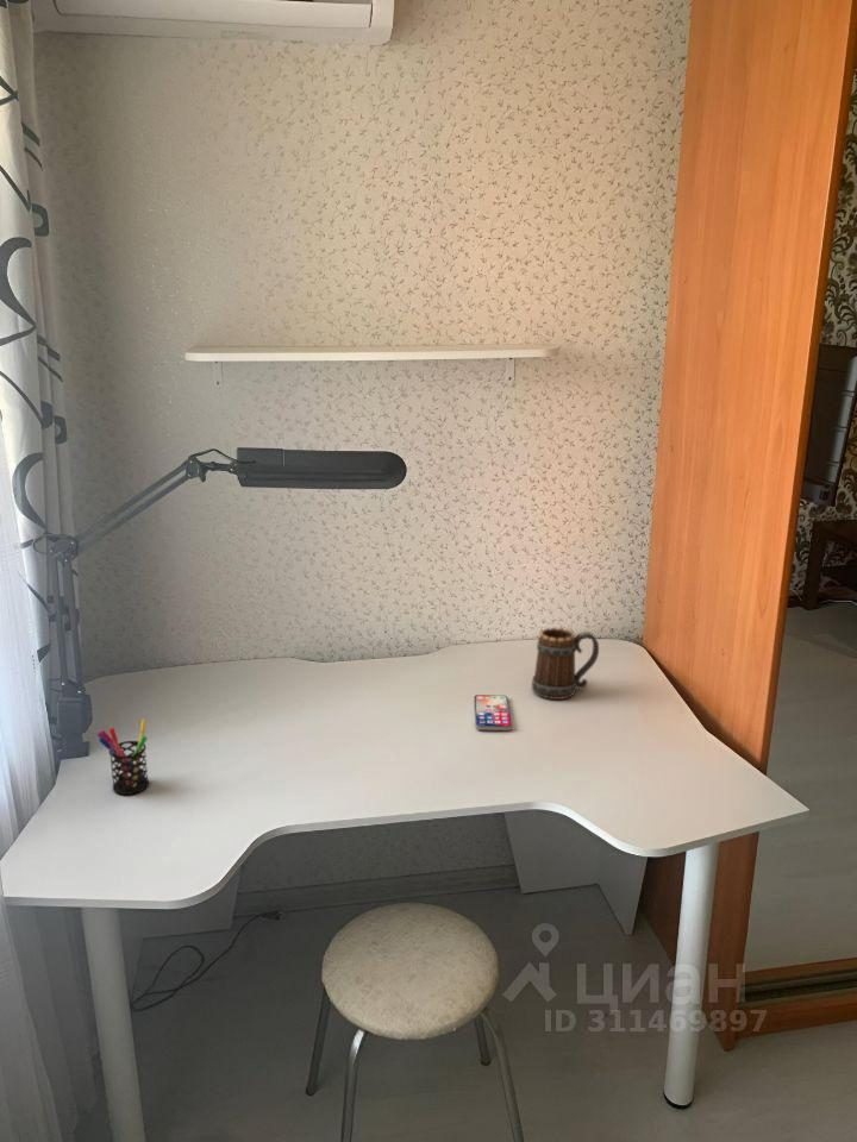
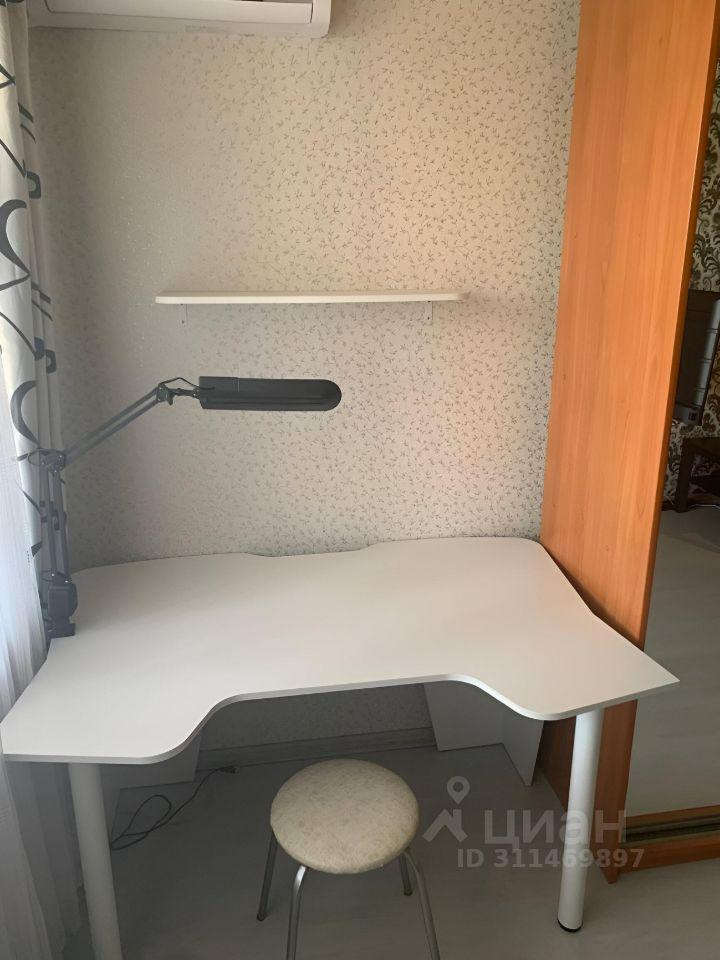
- mug [531,627,600,701]
- smartphone [473,694,513,732]
- pen holder [95,719,150,796]
